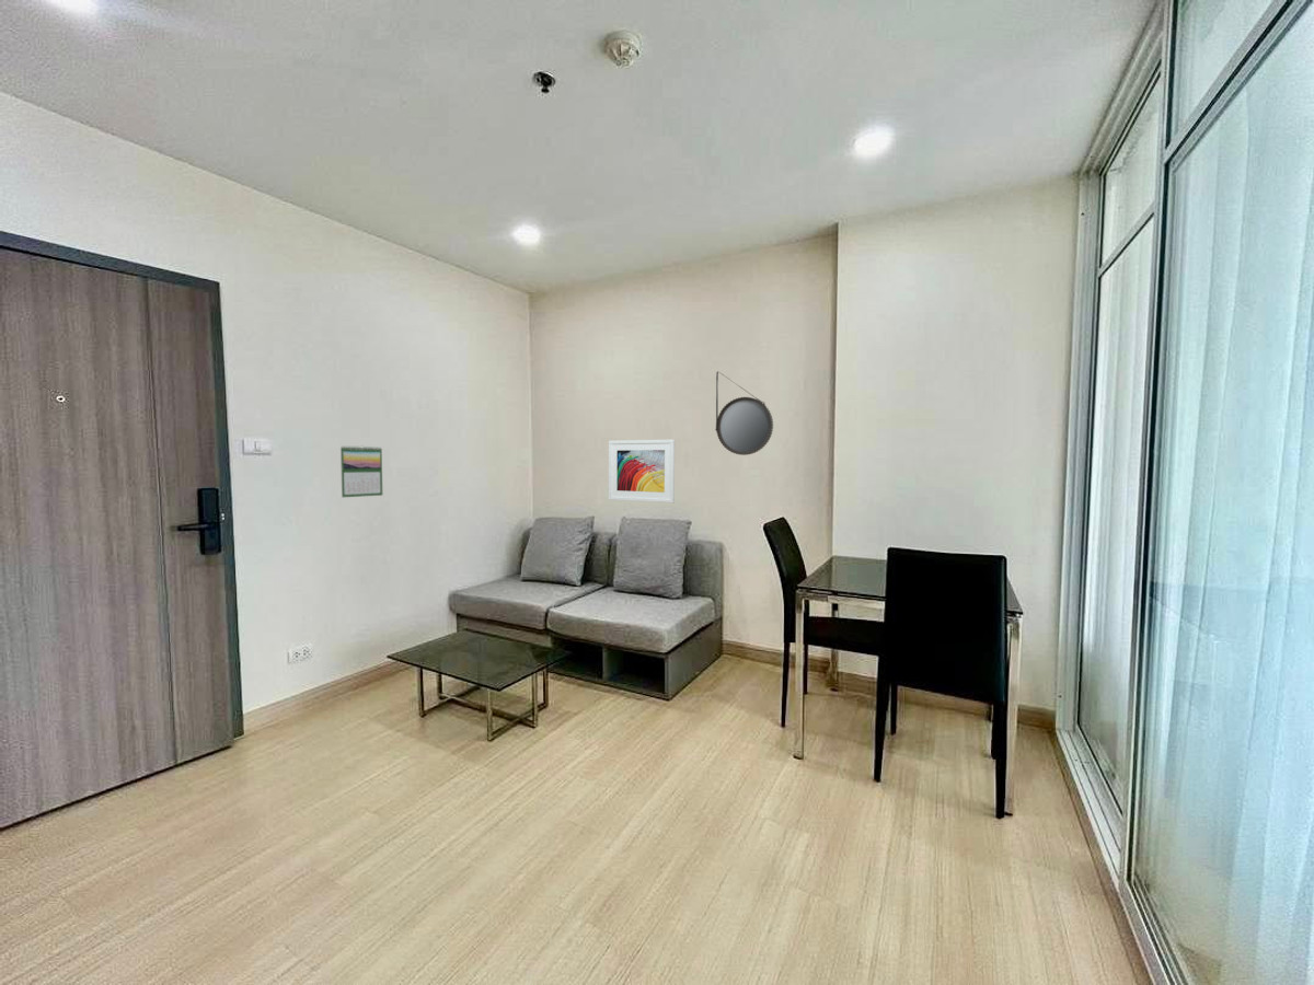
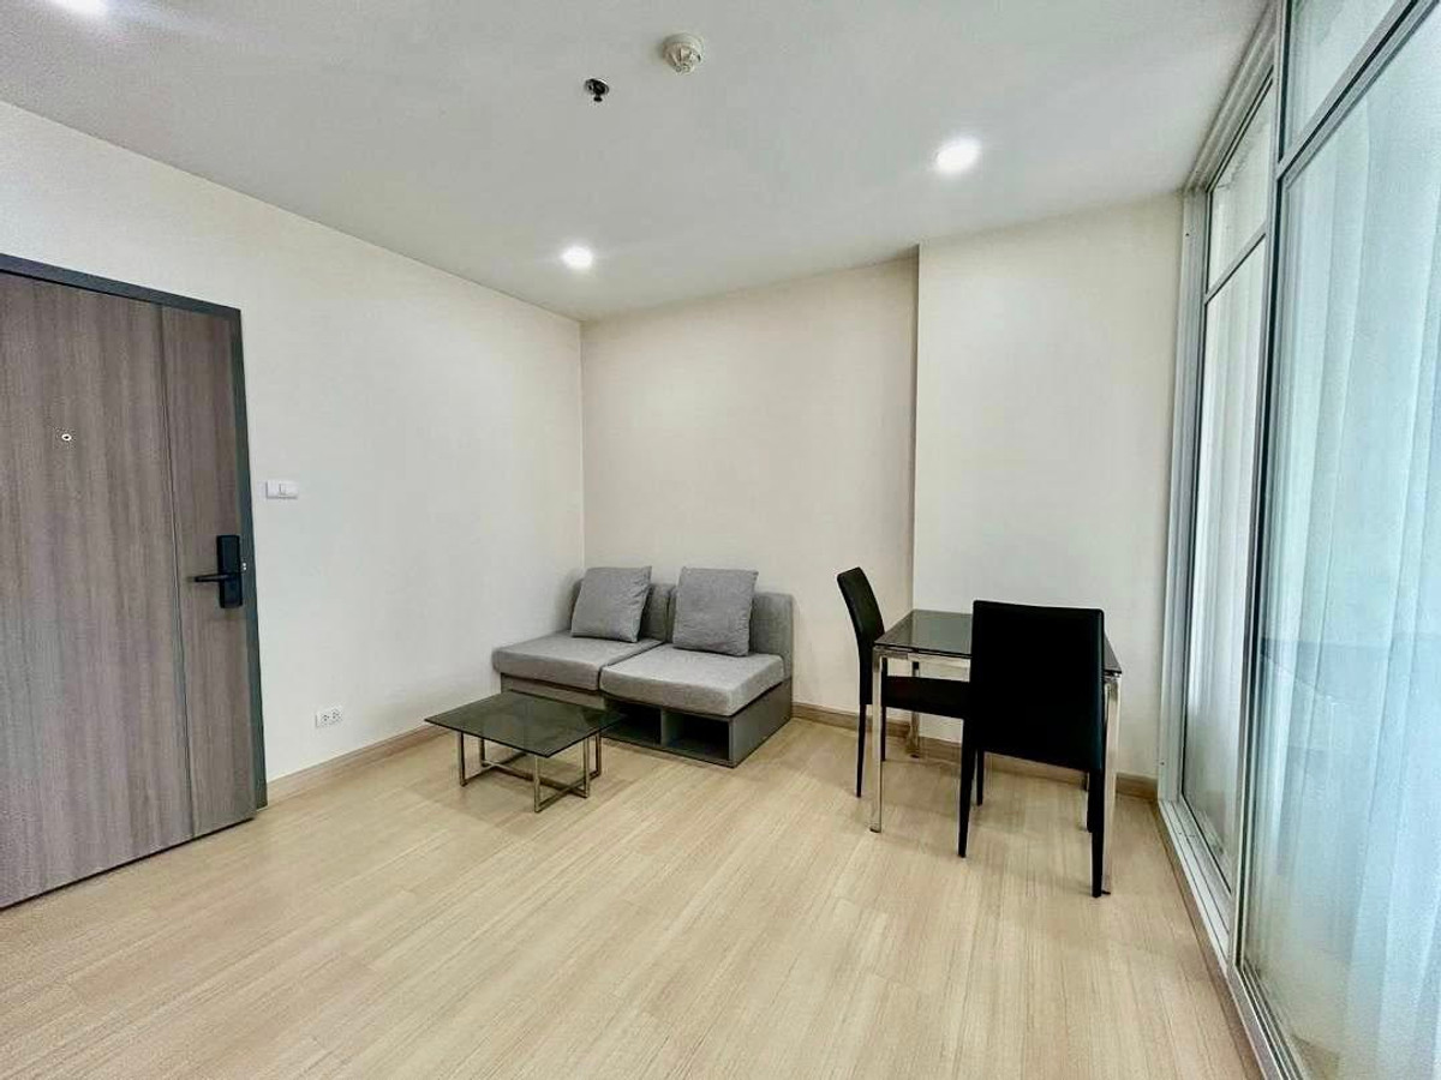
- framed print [608,439,676,503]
- home mirror [714,370,774,456]
- calendar [339,444,383,498]
